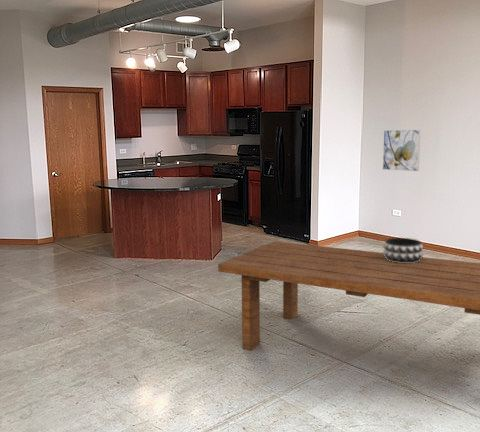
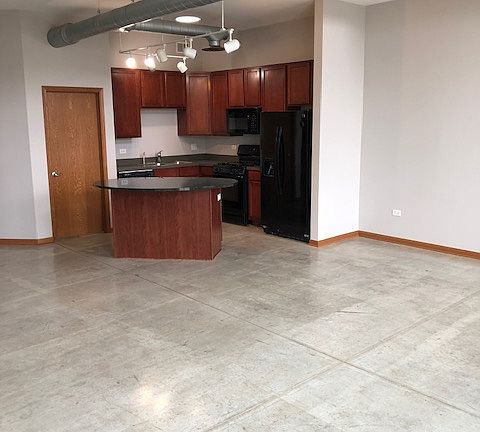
- decorative bowl [382,237,425,263]
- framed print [382,129,421,172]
- dining table [217,240,480,352]
